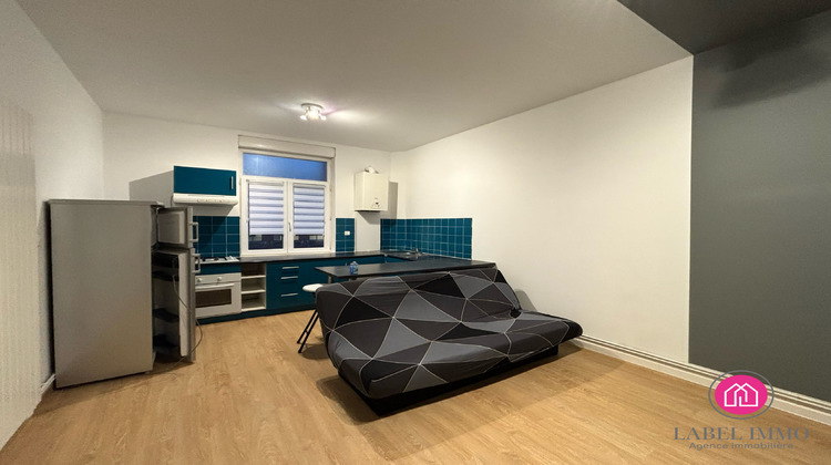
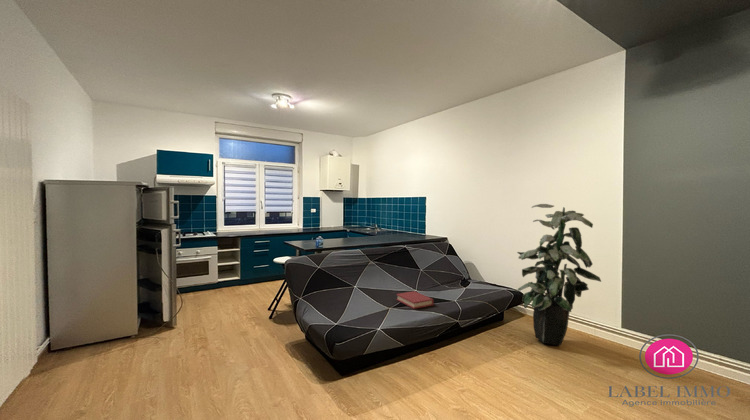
+ indoor plant [516,203,602,346]
+ hardback book [396,290,434,310]
